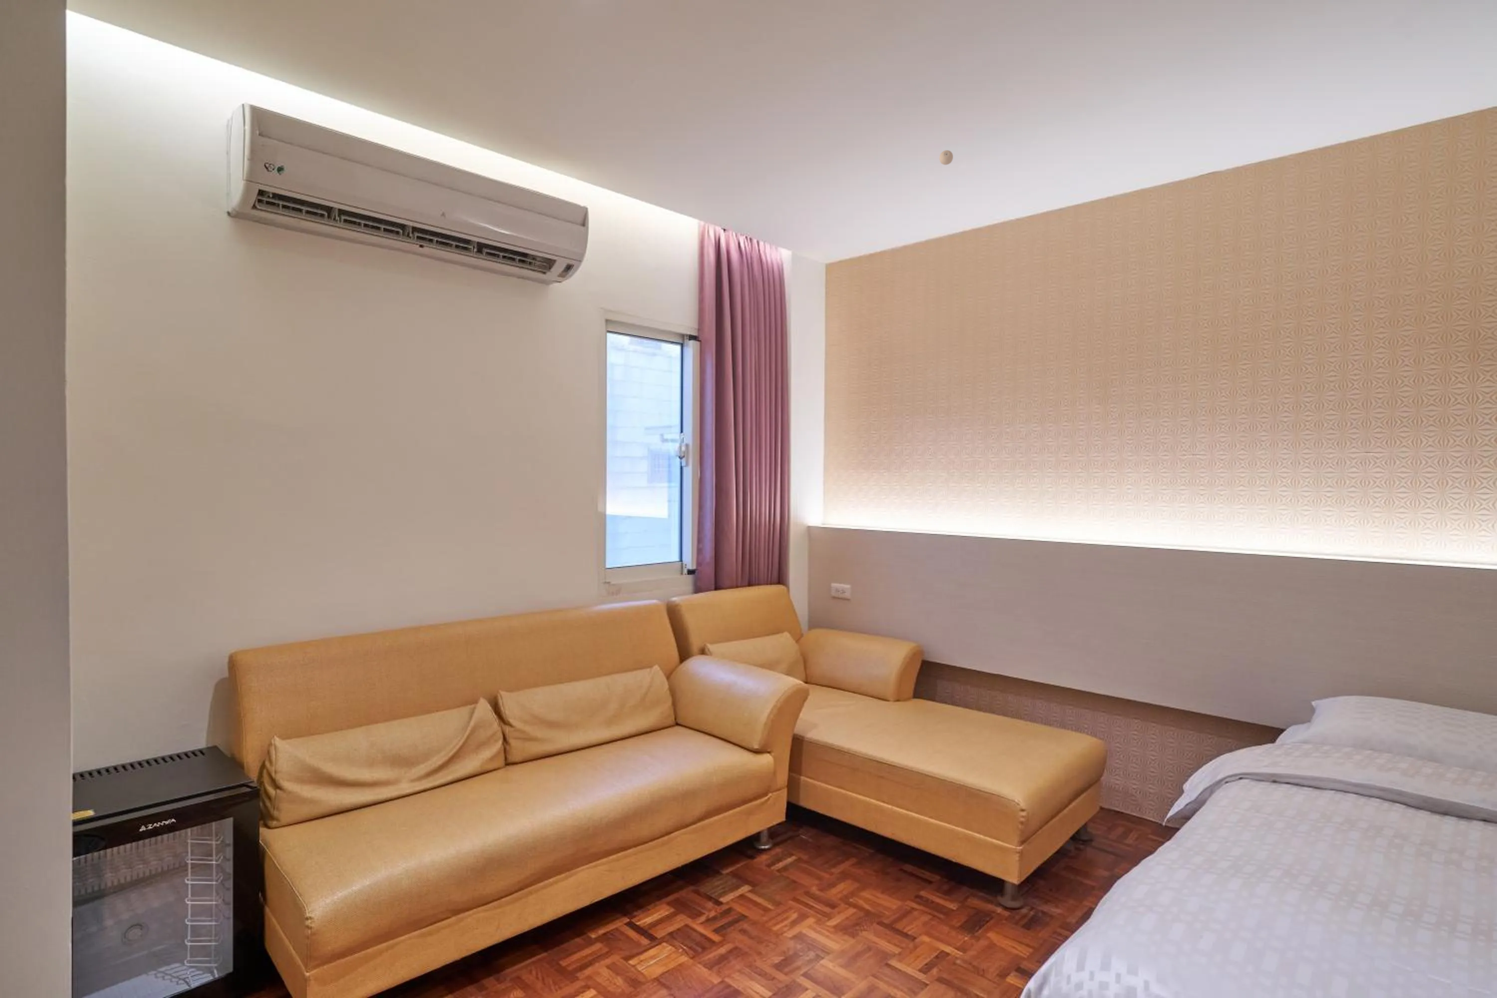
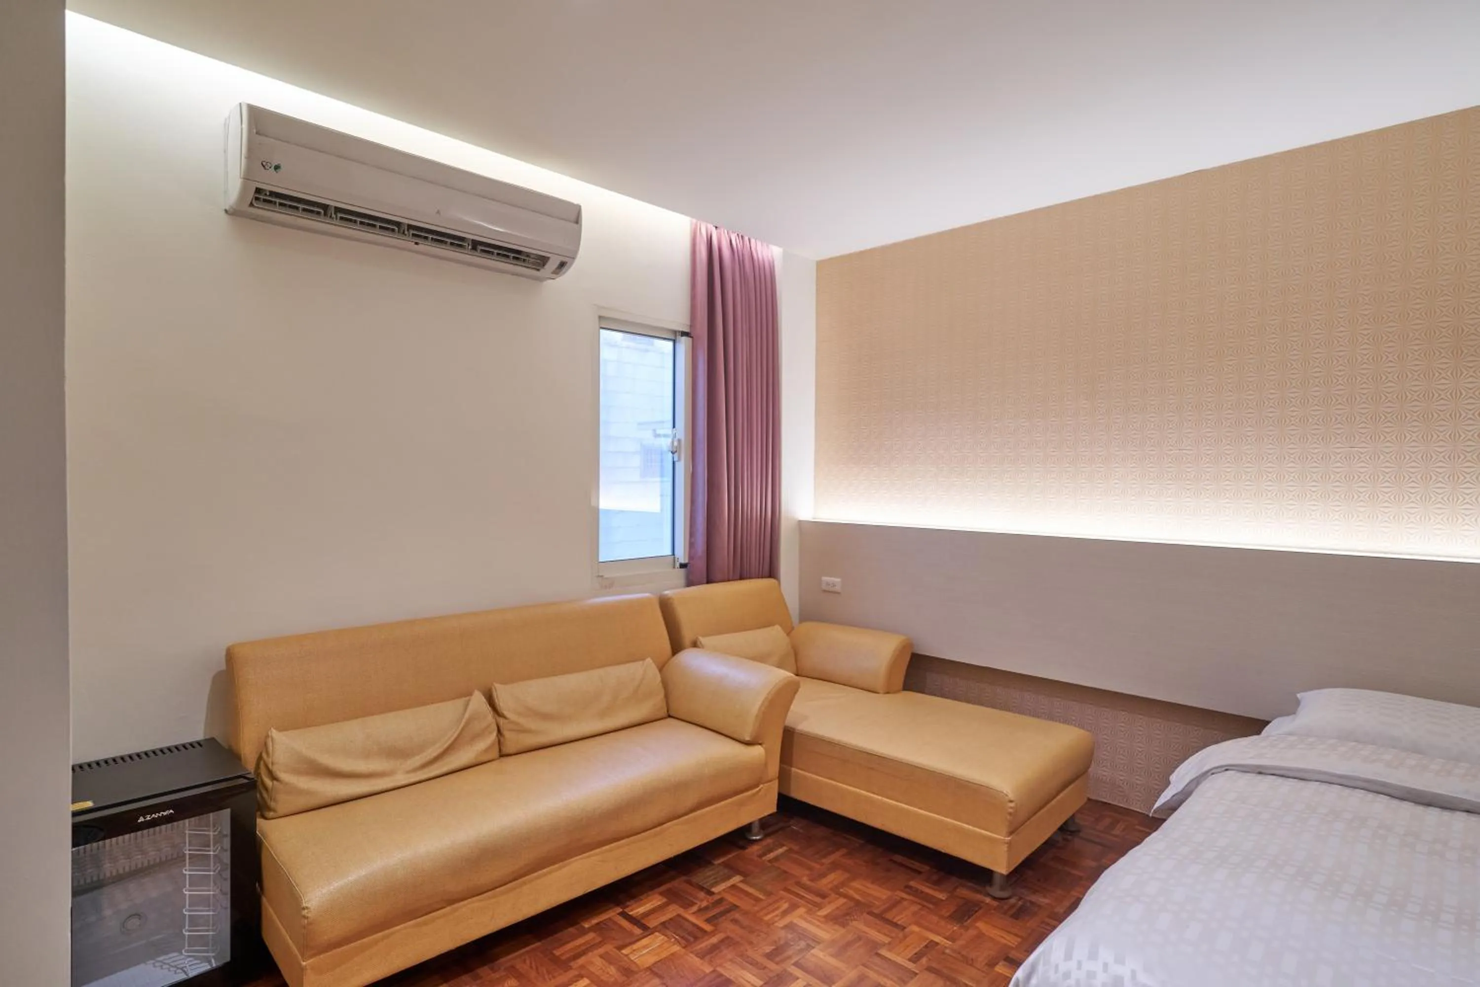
- eyeball [939,149,953,165]
